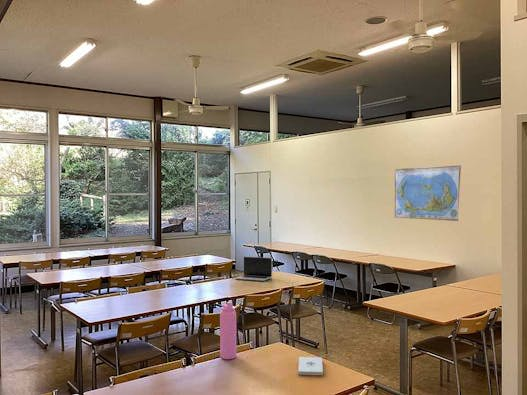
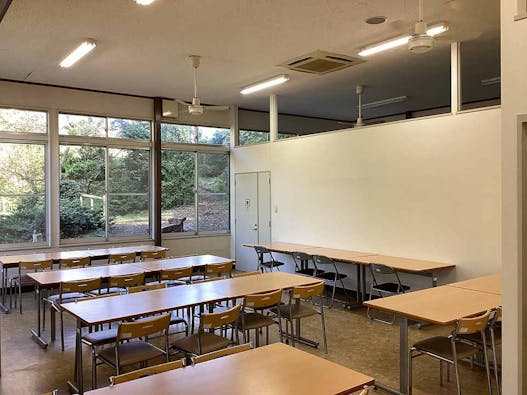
- laptop [234,256,273,282]
- notepad [297,356,324,376]
- world map [394,164,462,222]
- water bottle [219,301,238,360]
